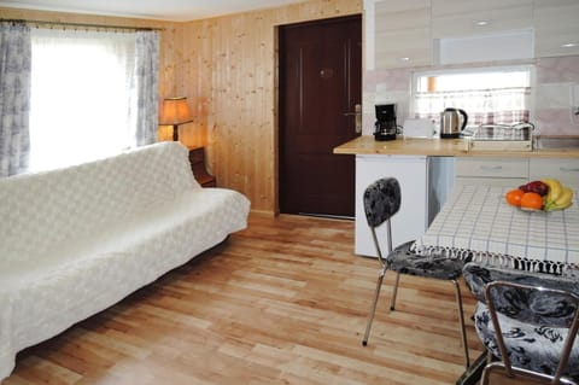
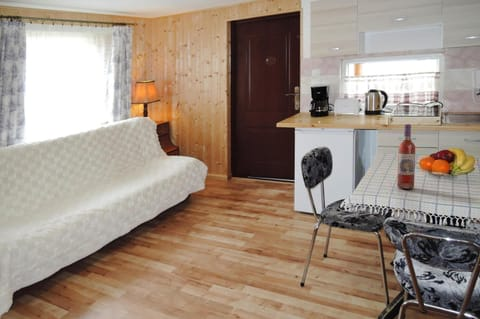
+ wine bottle [396,123,416,190]
